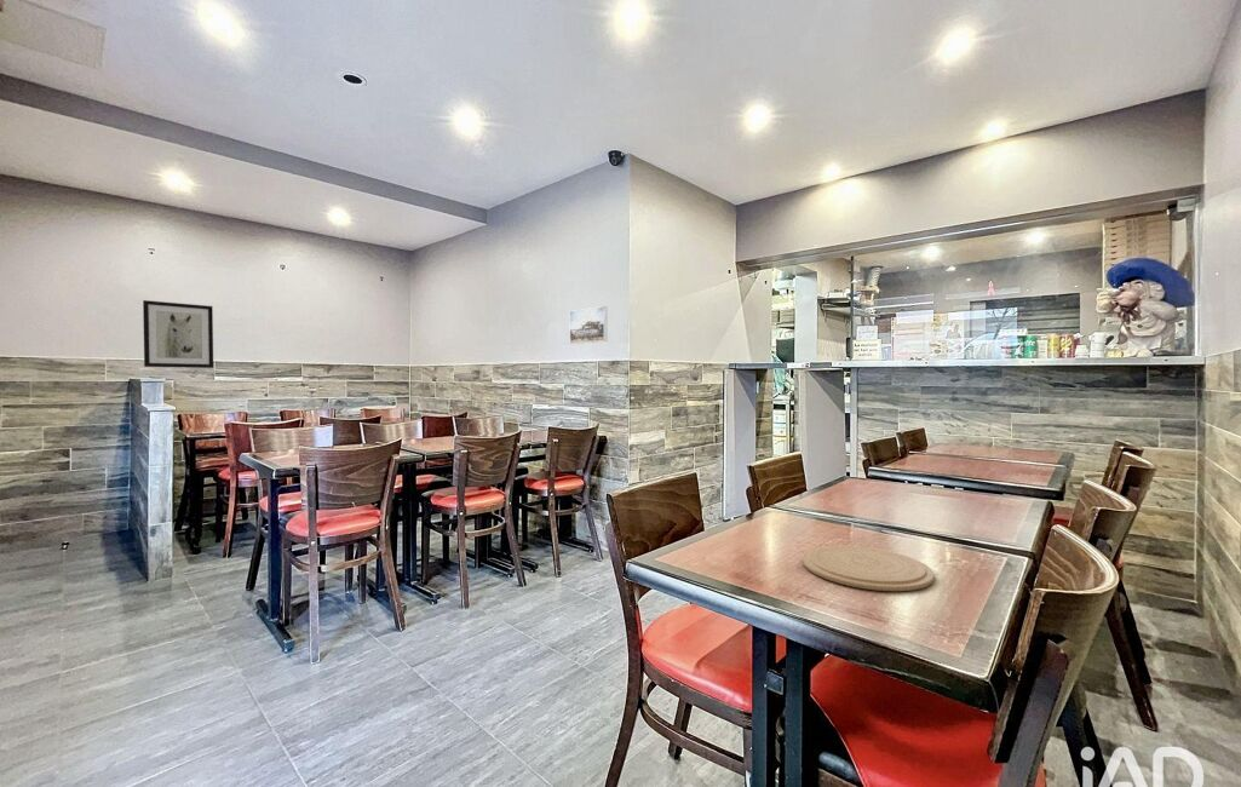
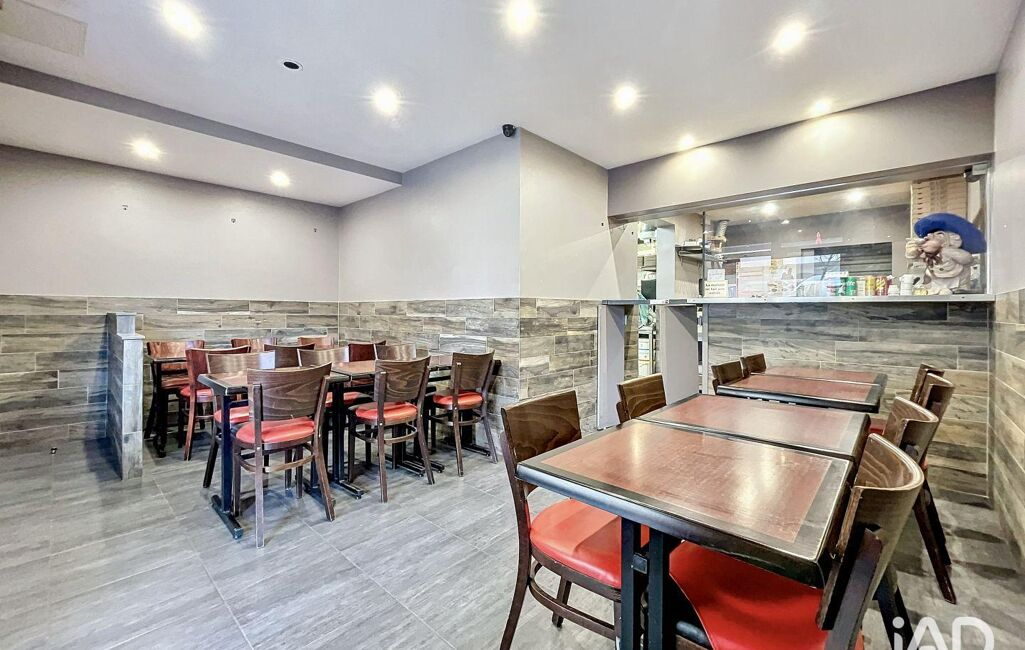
- plate [802,544,936,592]
- wall art [142,299,214,369]
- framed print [569,305,608,345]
